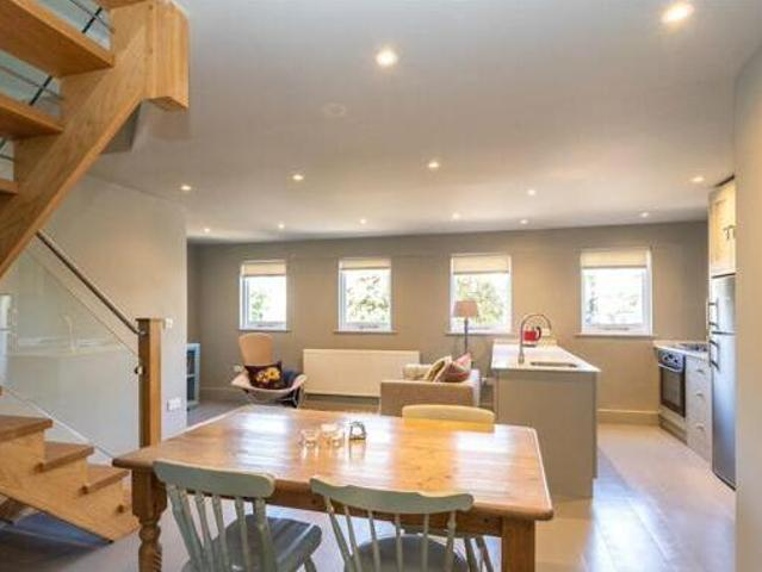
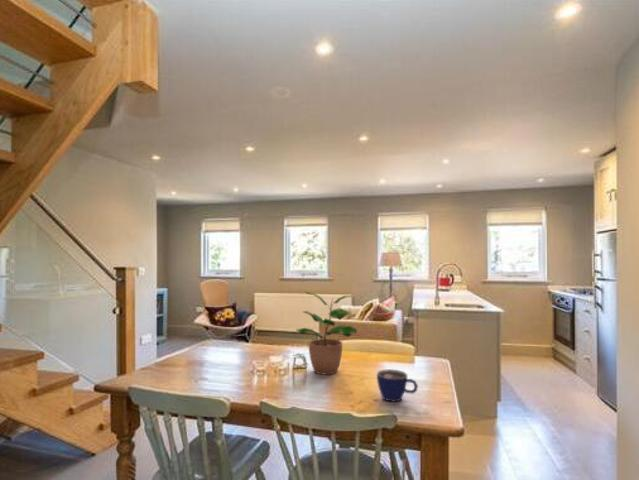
+ potted plant [295,291,358,375]
+ cup [376,368,419,403]
